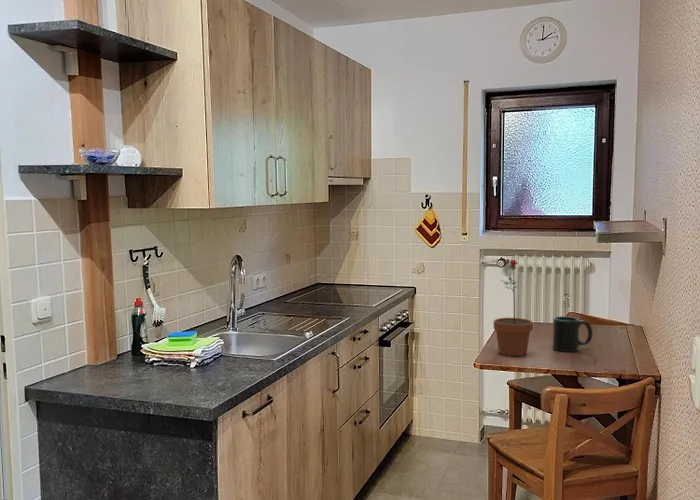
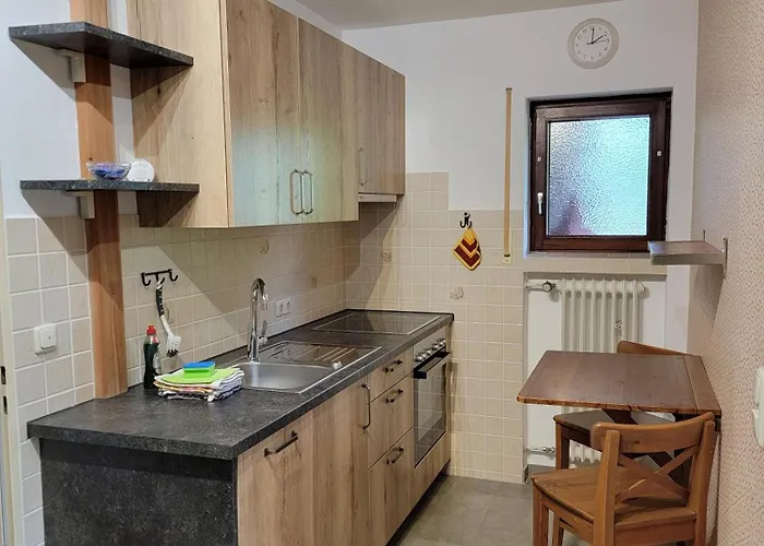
- mug [552,315,594,353]
- potted flower [493,259,534,357]
